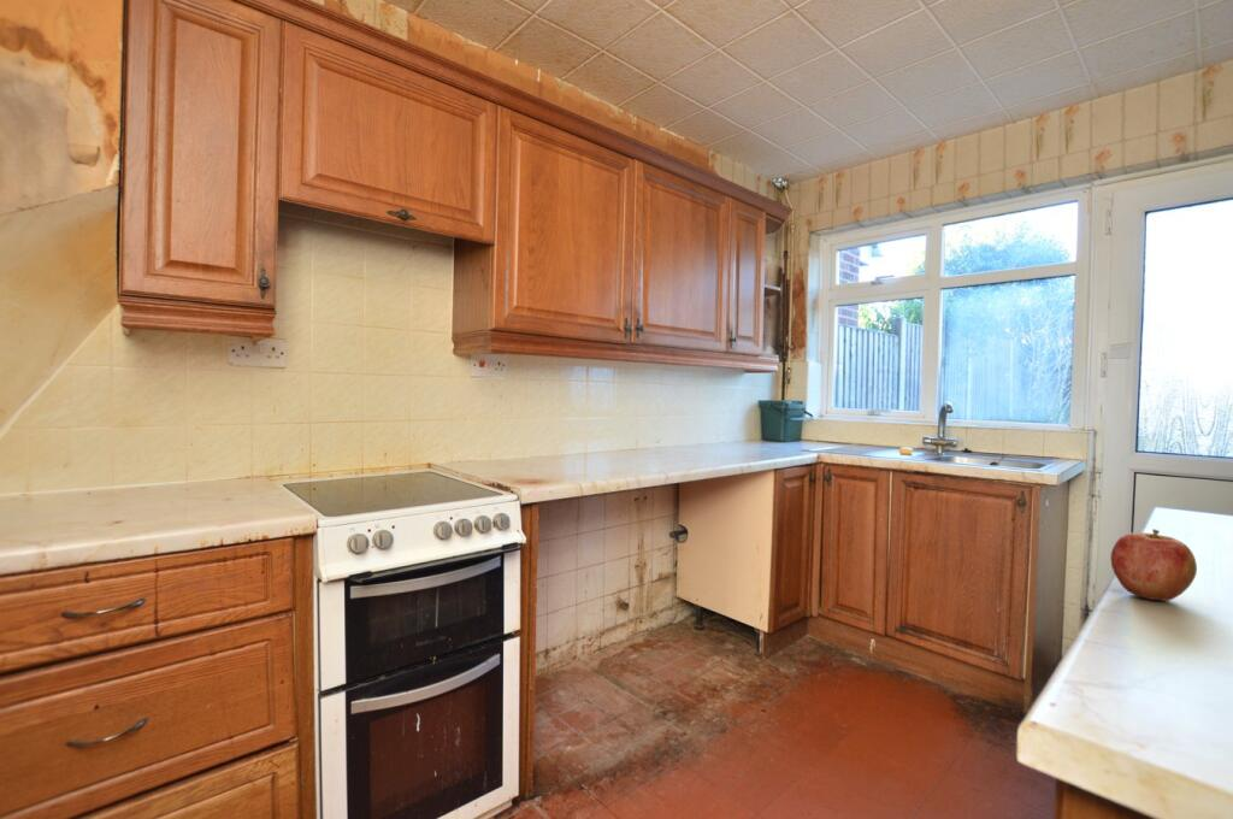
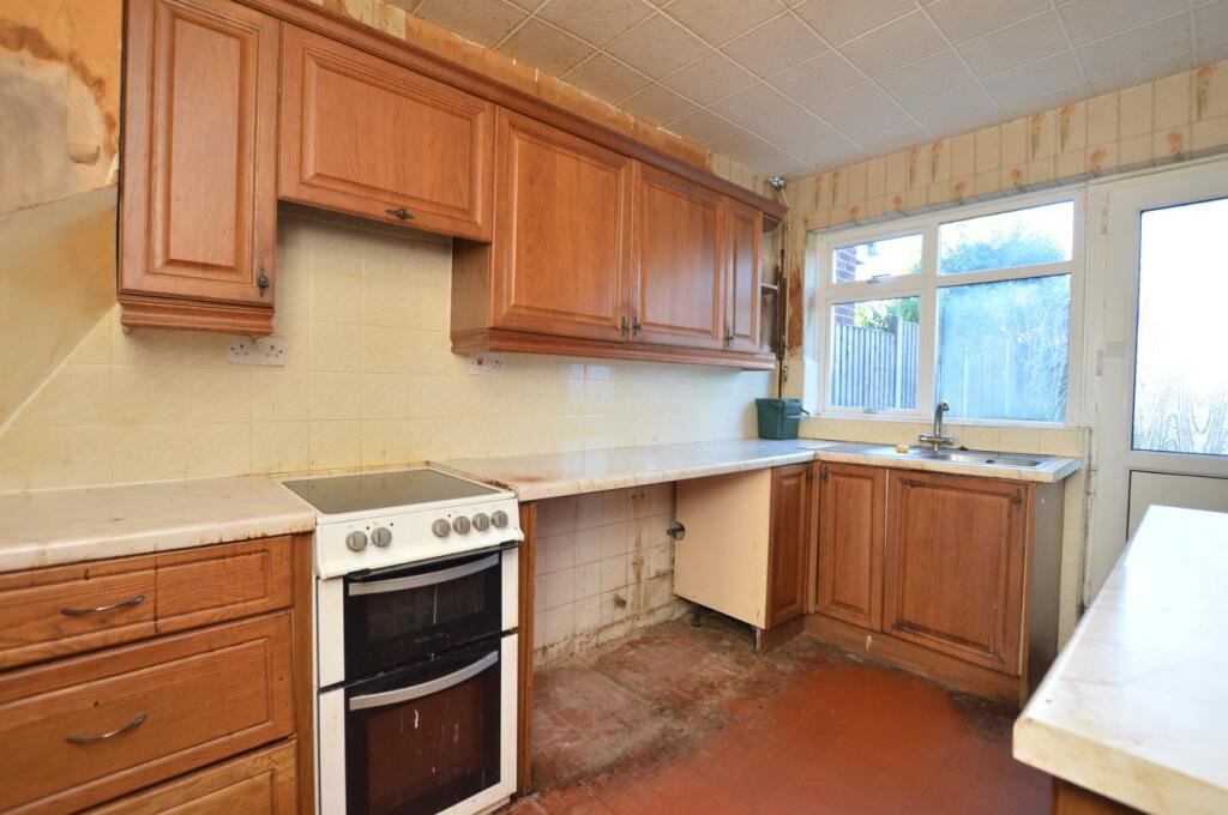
- apple [1110,529,1198,602]
